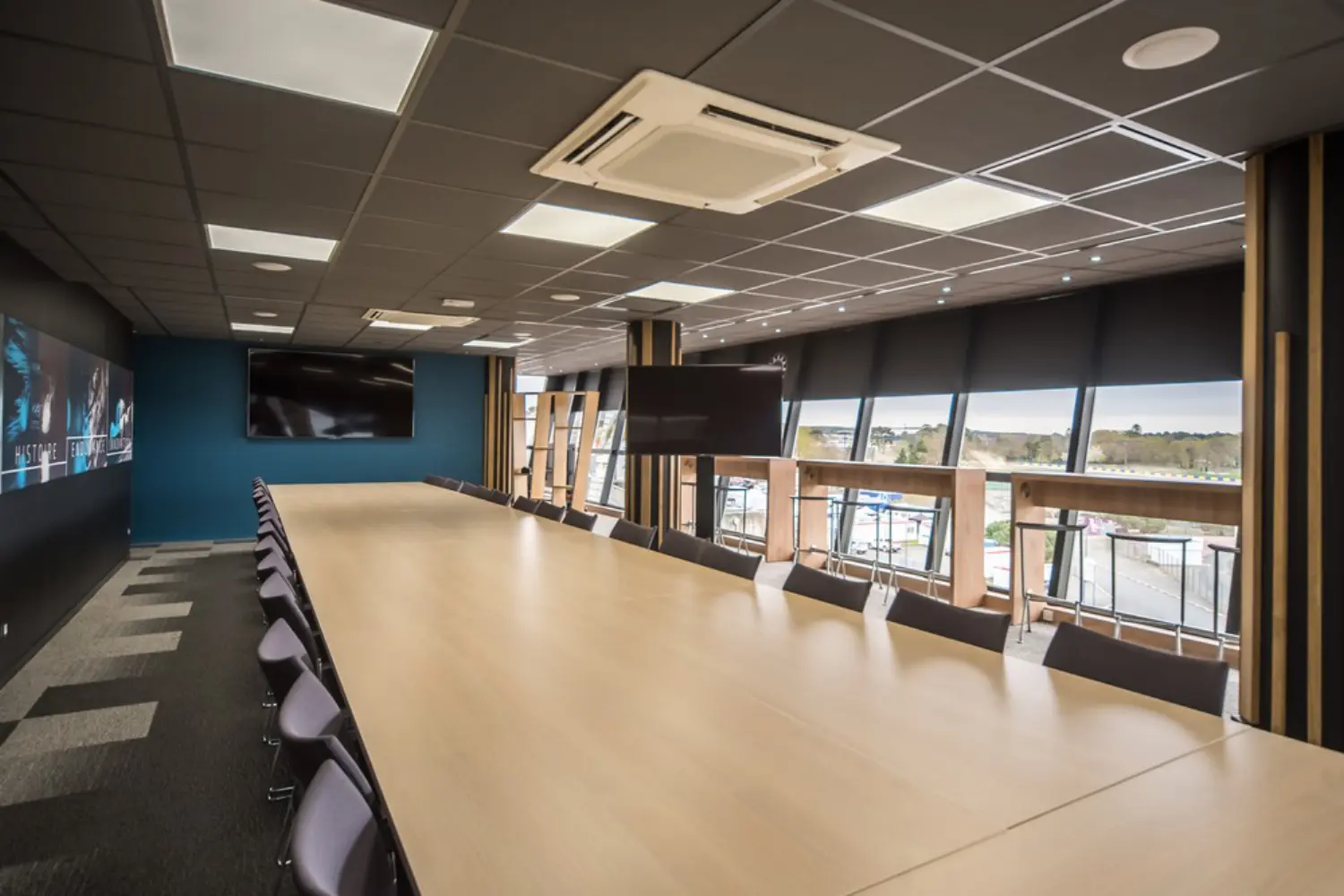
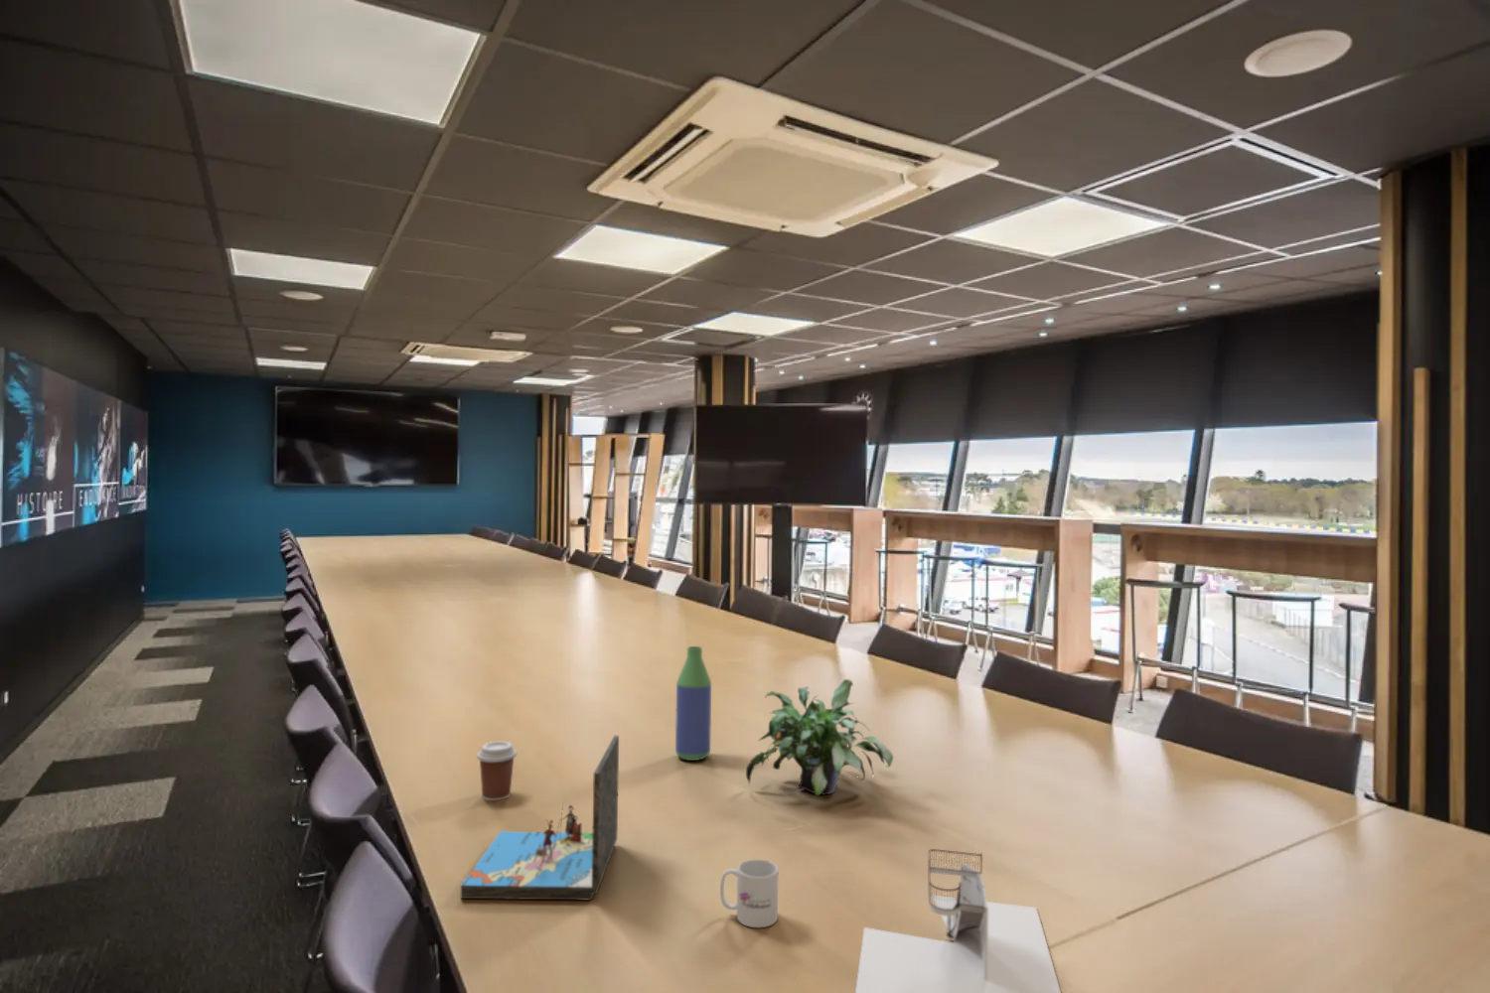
+ potted plant [745,678,894,797]
+ architectural model [855,848,1062,993]
+ coffee cup [476,740,518,801]
+ mug [720,858,779,929]
+ book [460,735,620,902]
+ bottle [674,645,712,761]
